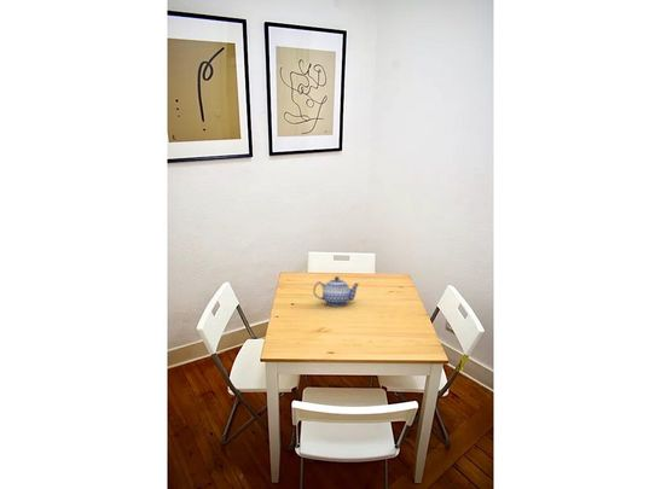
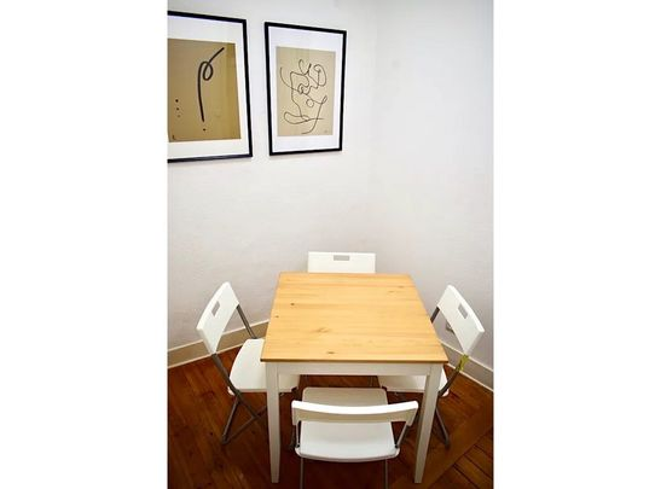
- teapot [312,275,360,307]
